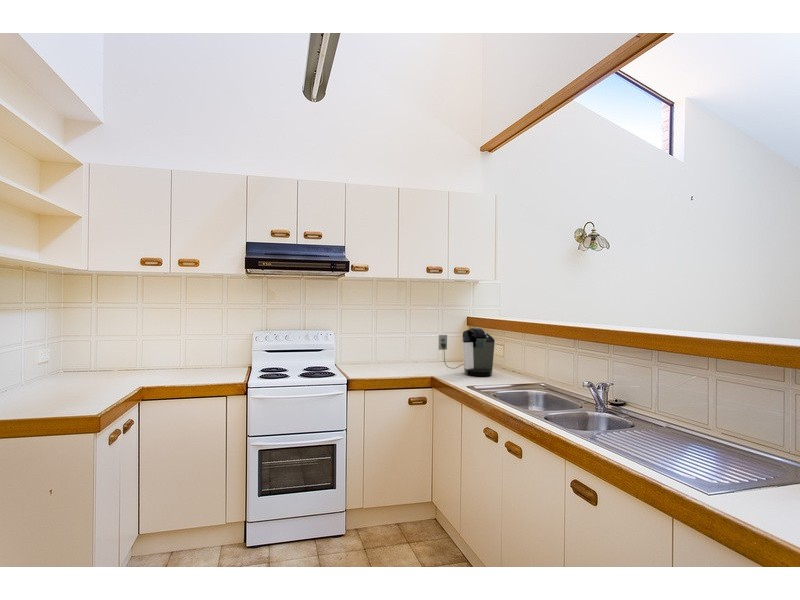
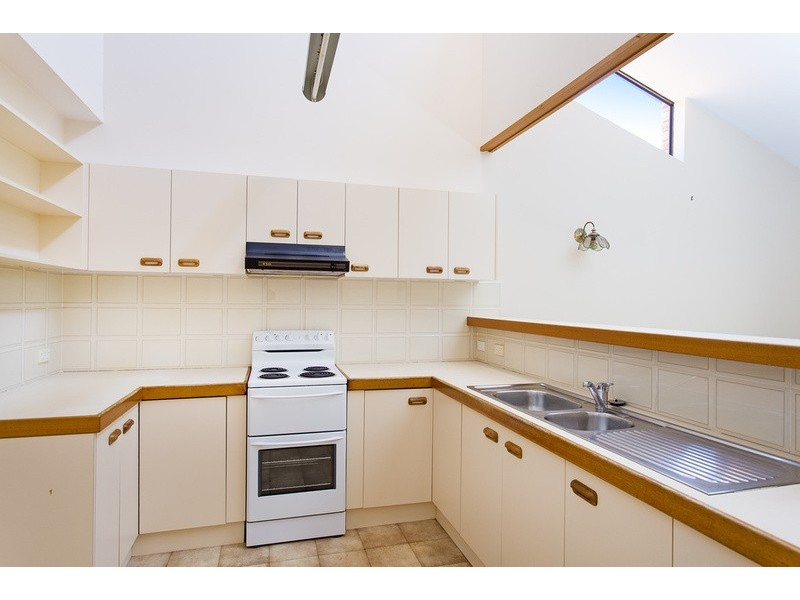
- coffee maker [438,327,496,378]
